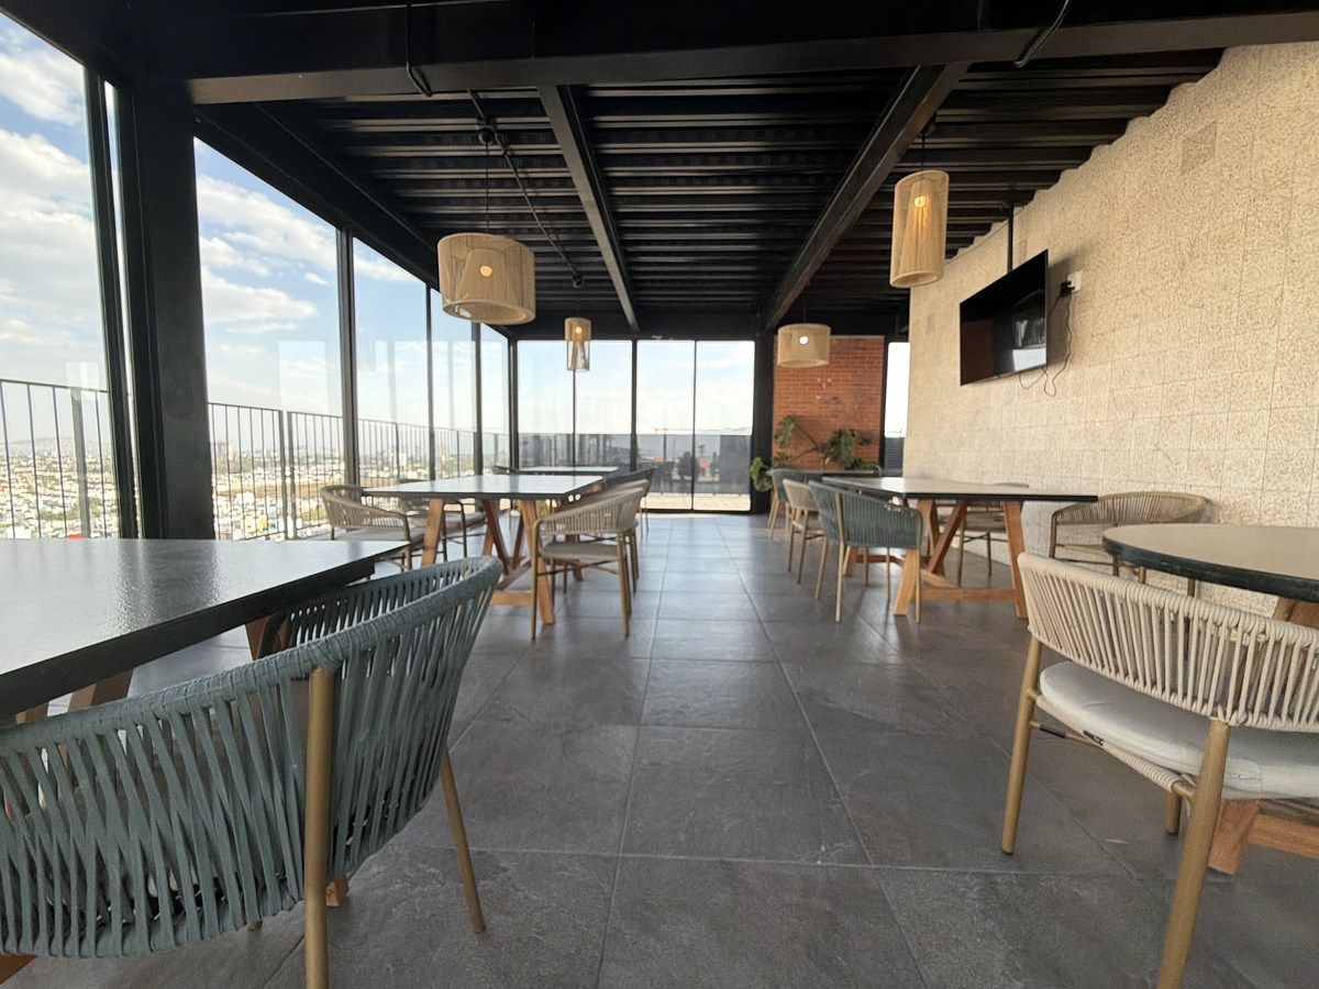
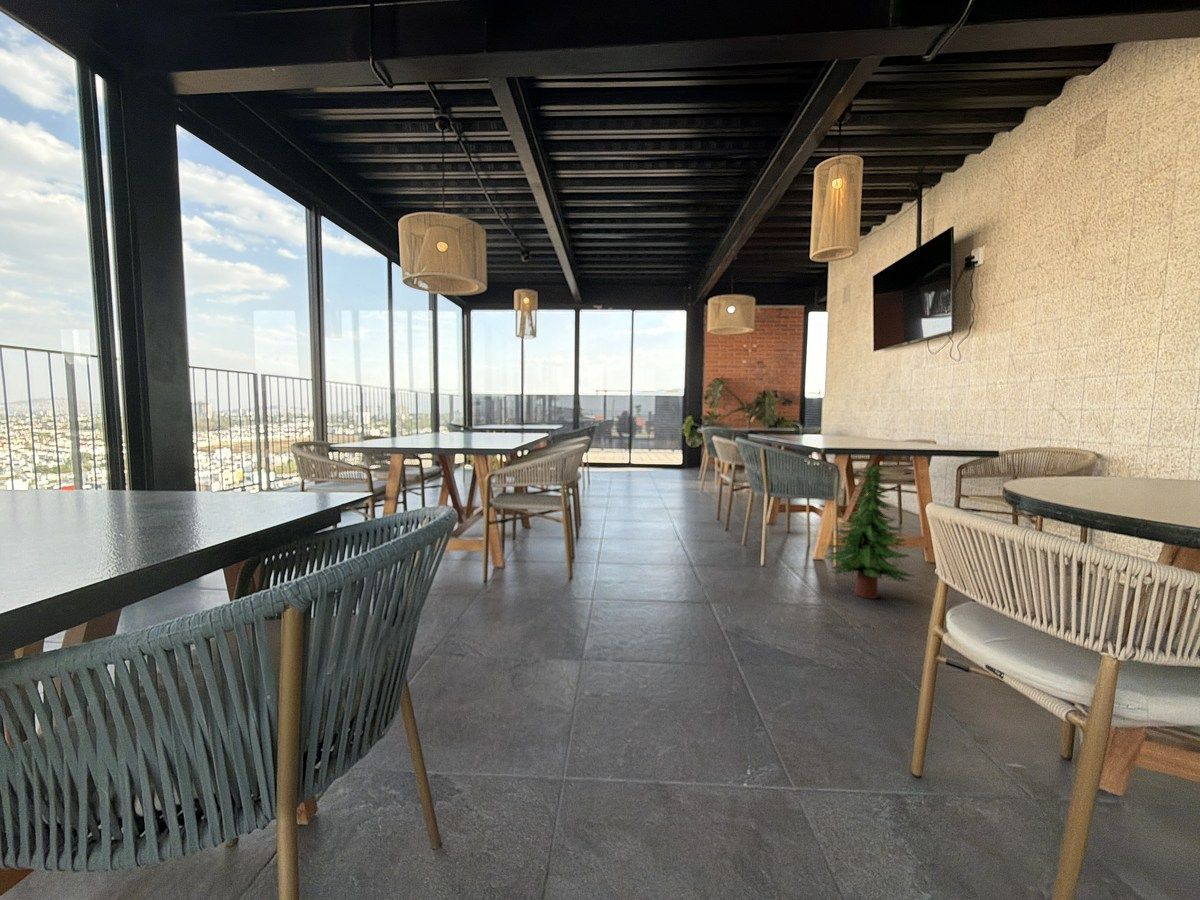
+ tree [821,462,917,600]
